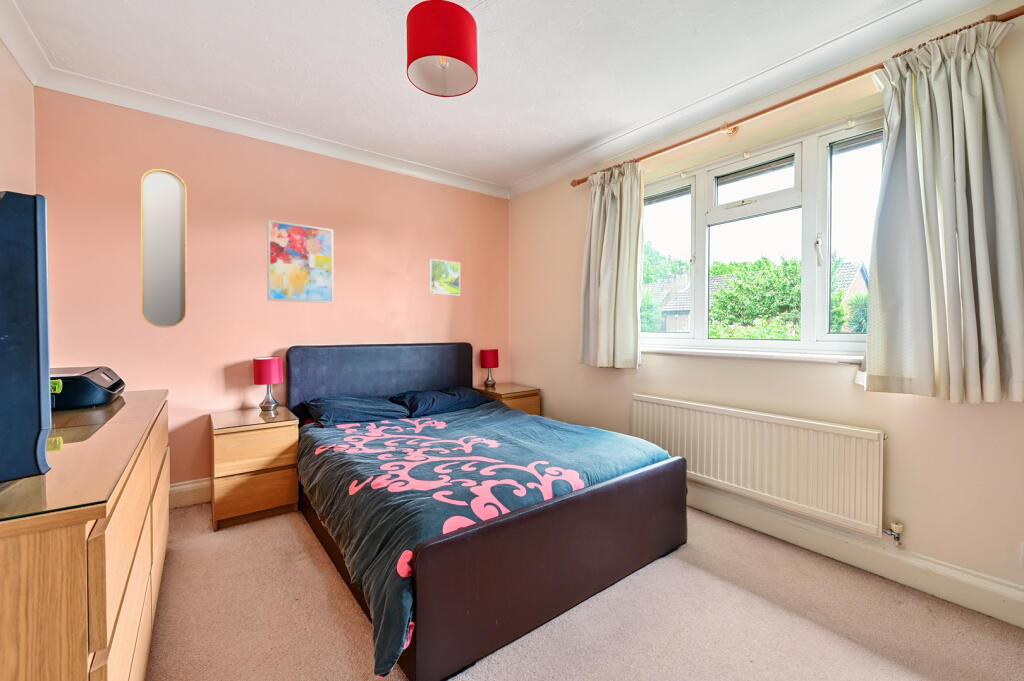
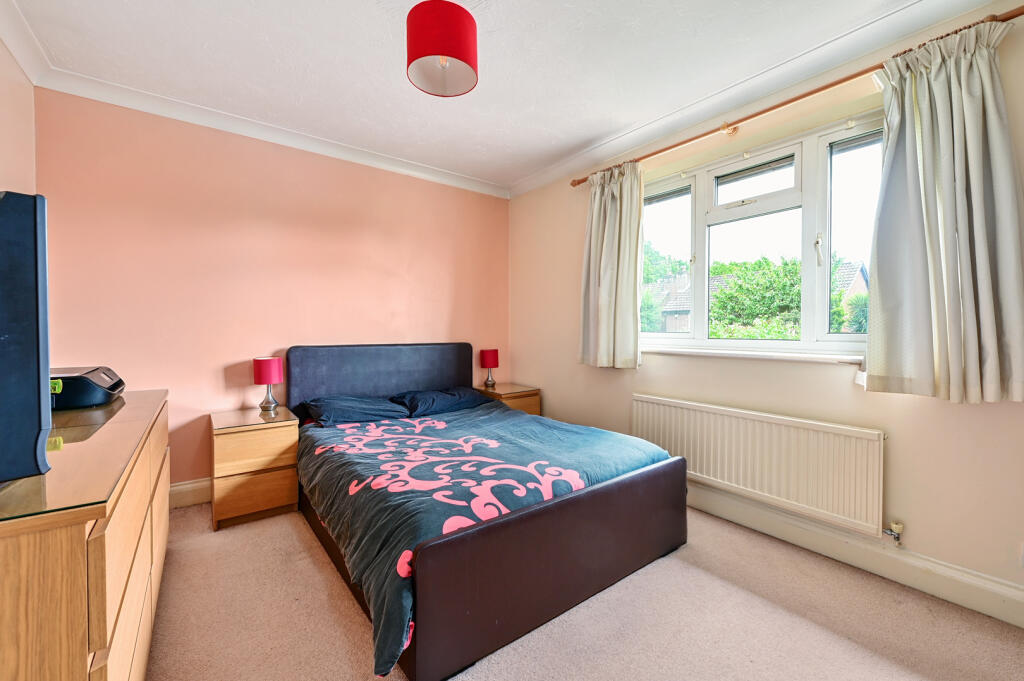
- home mirror [140,168,187,329]
- wall art [267,219,334,304]
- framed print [428,258,461,296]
